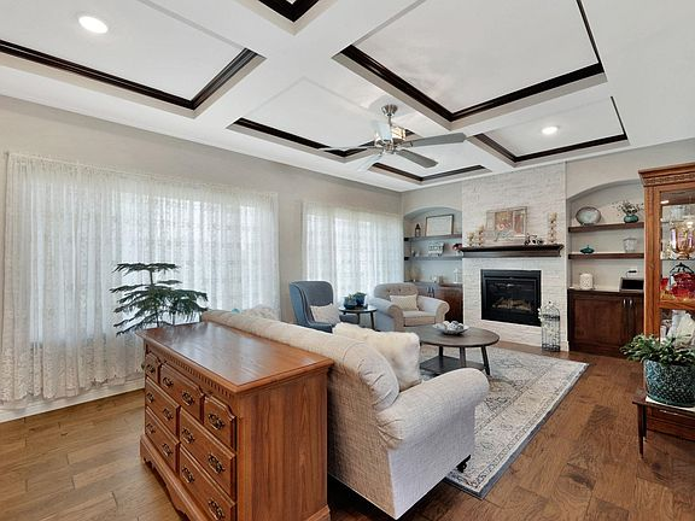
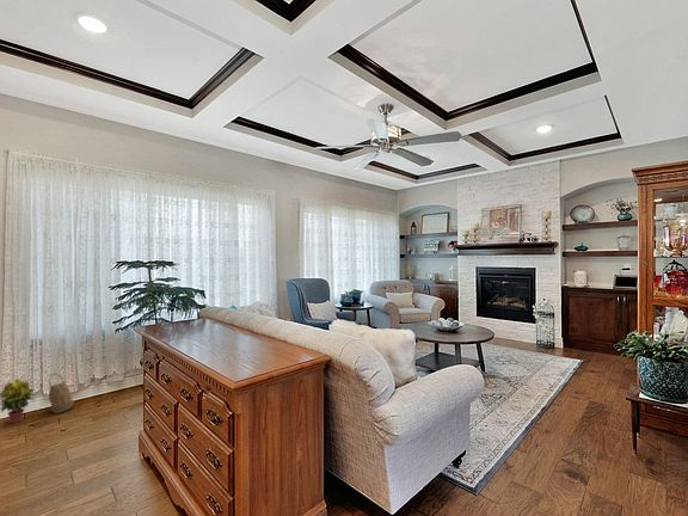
+ basket [48,371,75,414]
+ potted plant [0,377,36,424]
